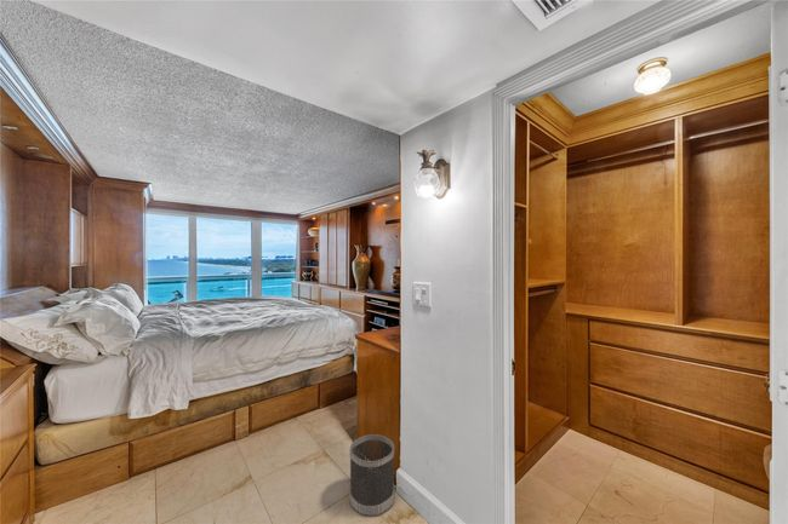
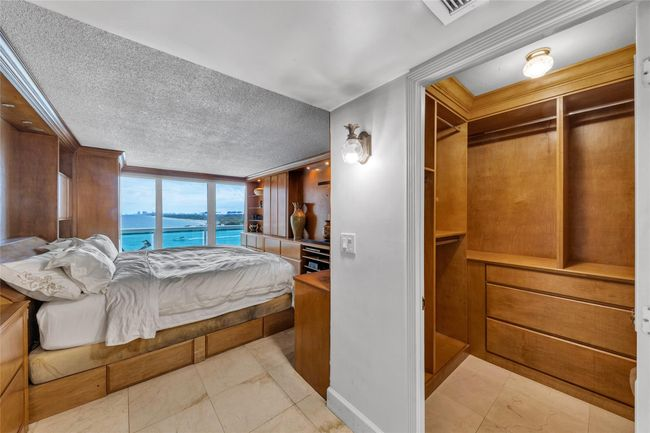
- wastebasket [349,433,395,518]
